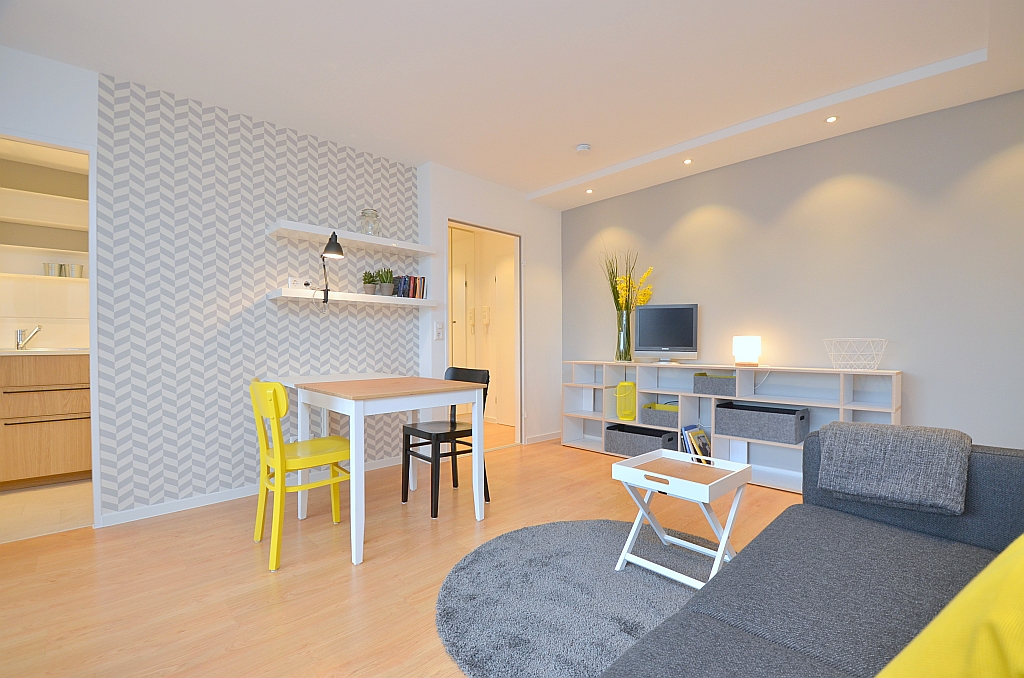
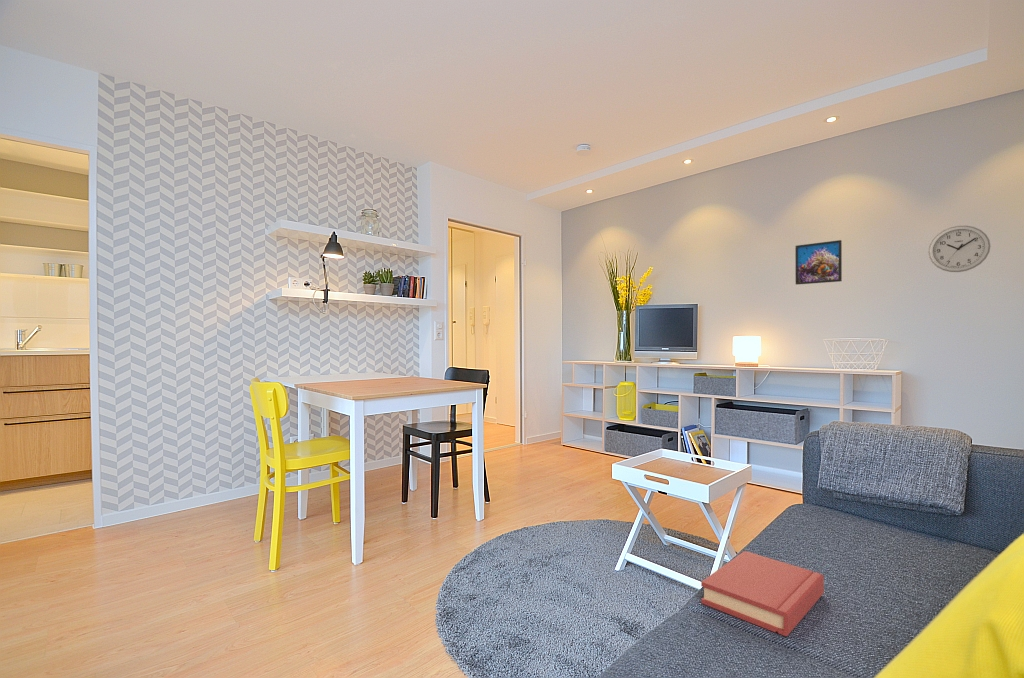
+ wall clock [927,225,991,273]
+ hardback book [700,550,825,637]
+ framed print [794,239,843,286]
